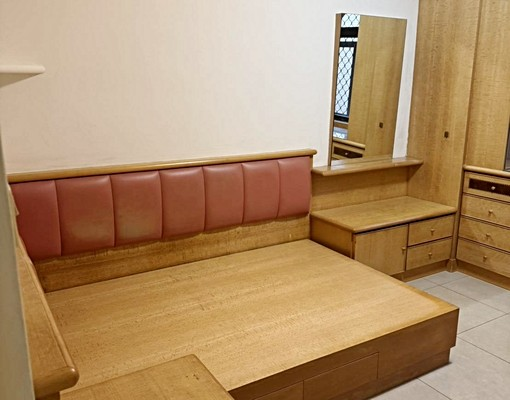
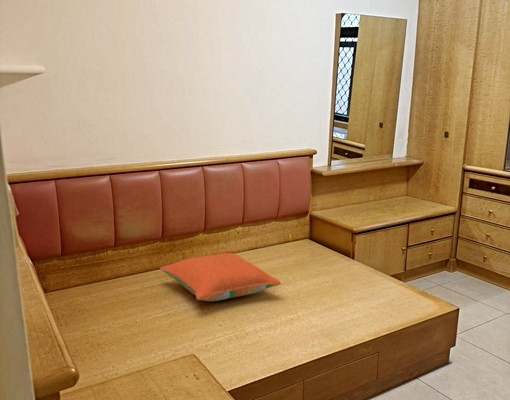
+ pillow [159,252,282,302]
